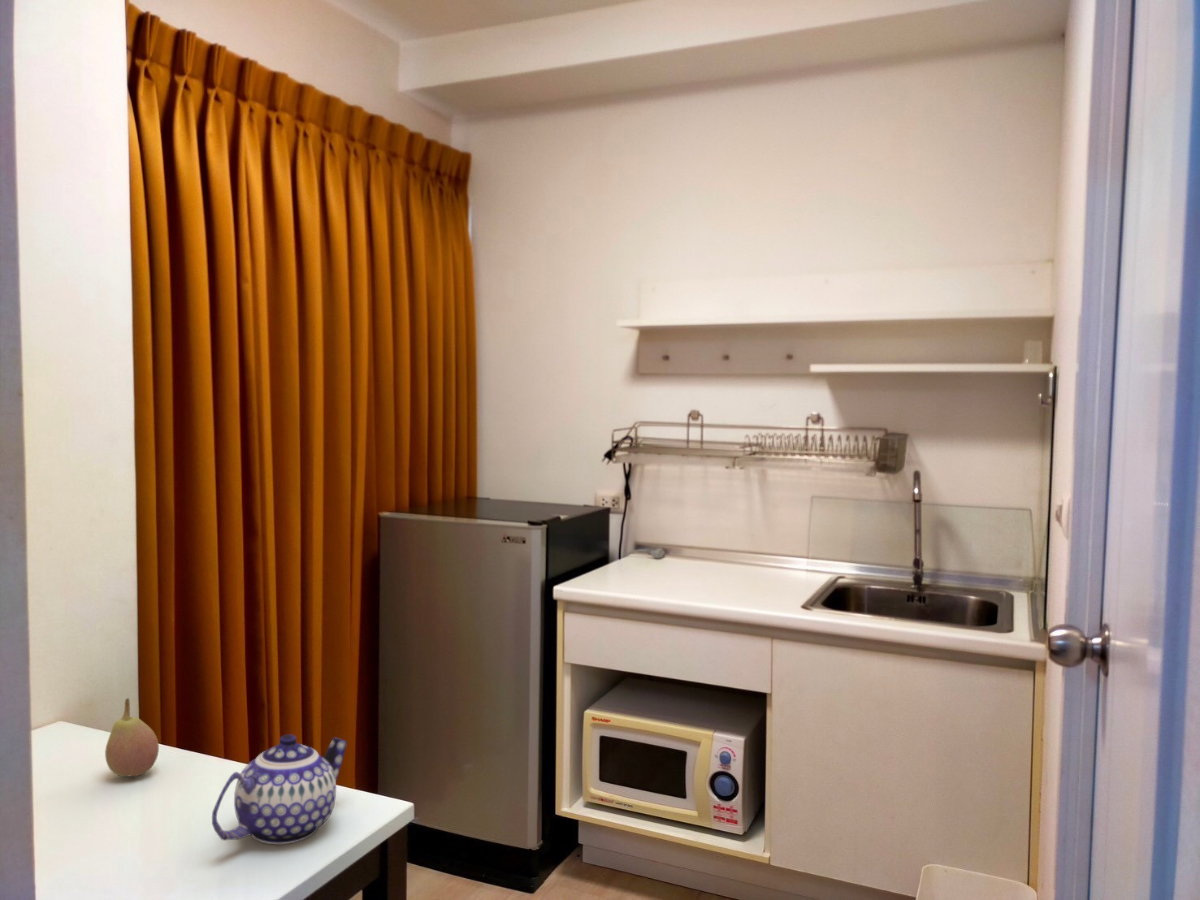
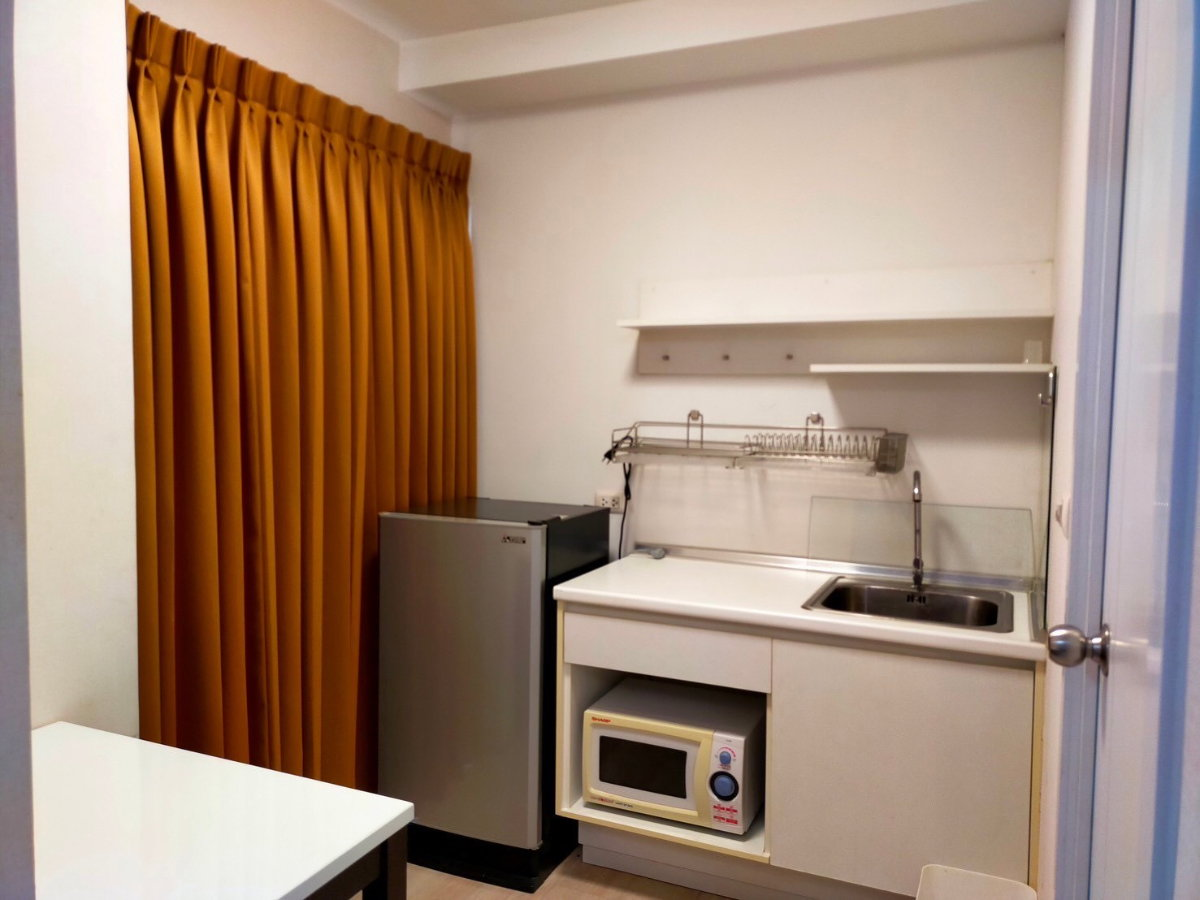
- teapot [211,733,348,845]
- fruit [104,697,160,777]
